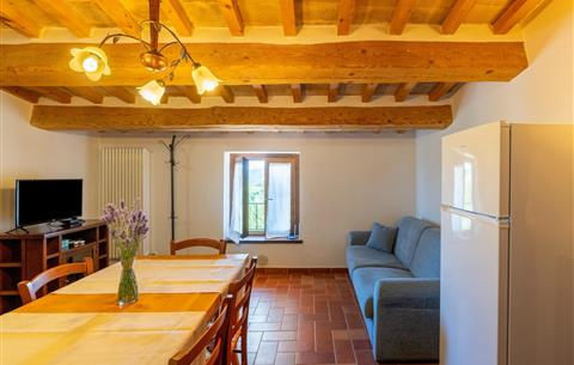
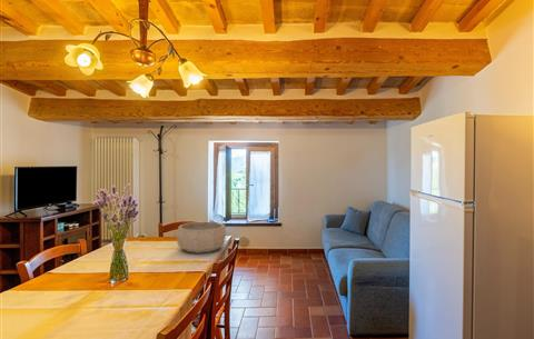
+ decorative bowl [176,221,227,255]
